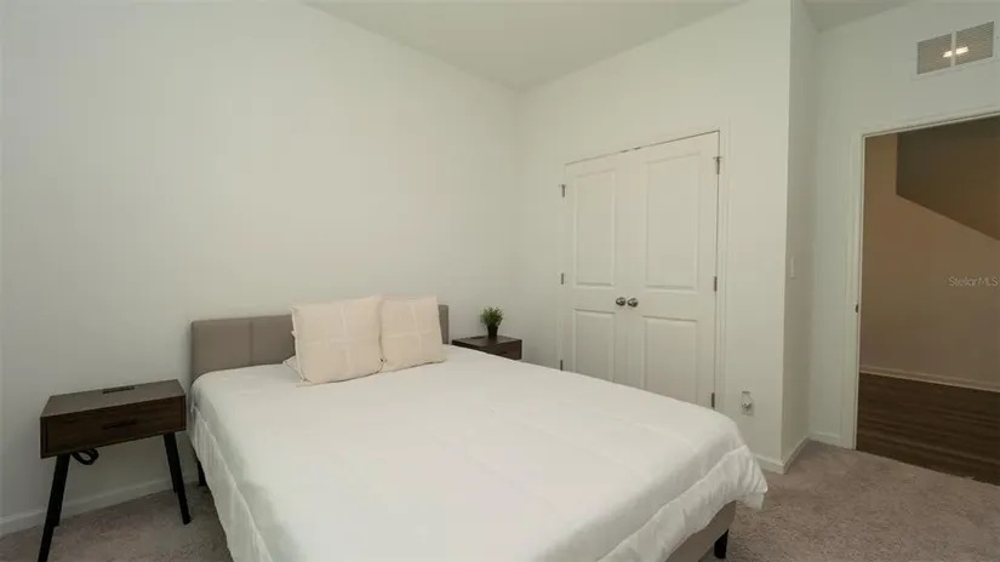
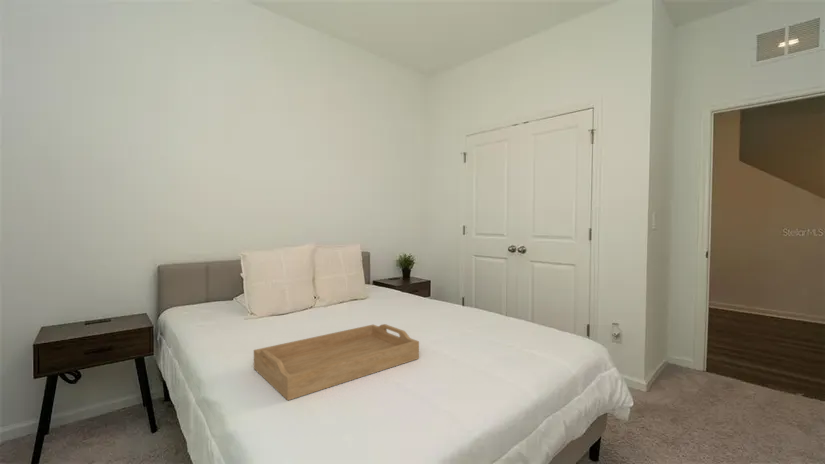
+ serving tray [253,323,420,401]
